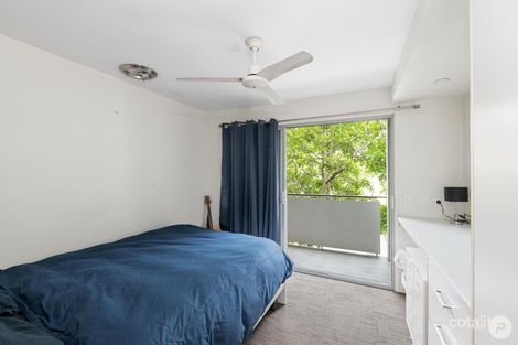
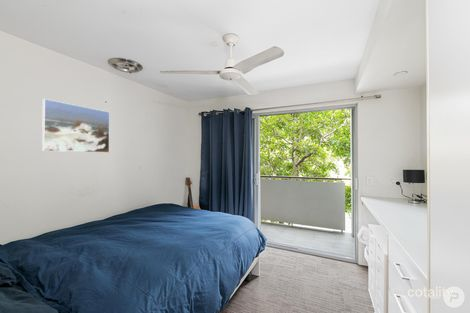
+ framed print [41,98,111,154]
